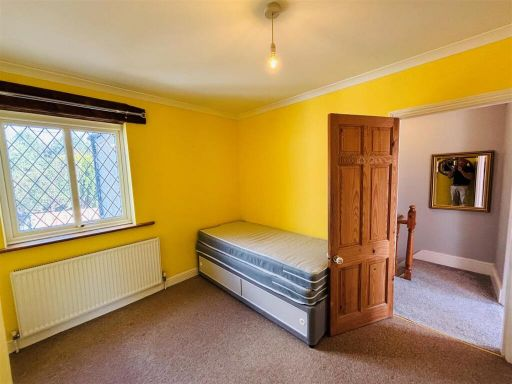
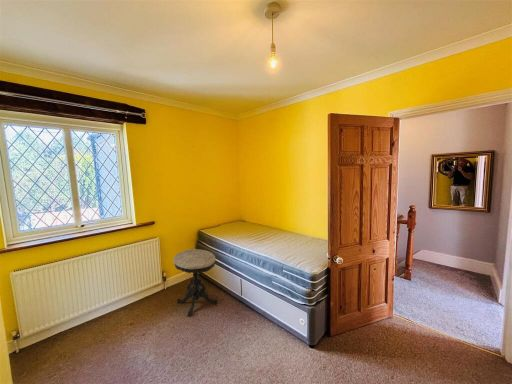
+ side table [172,248,219,318]
